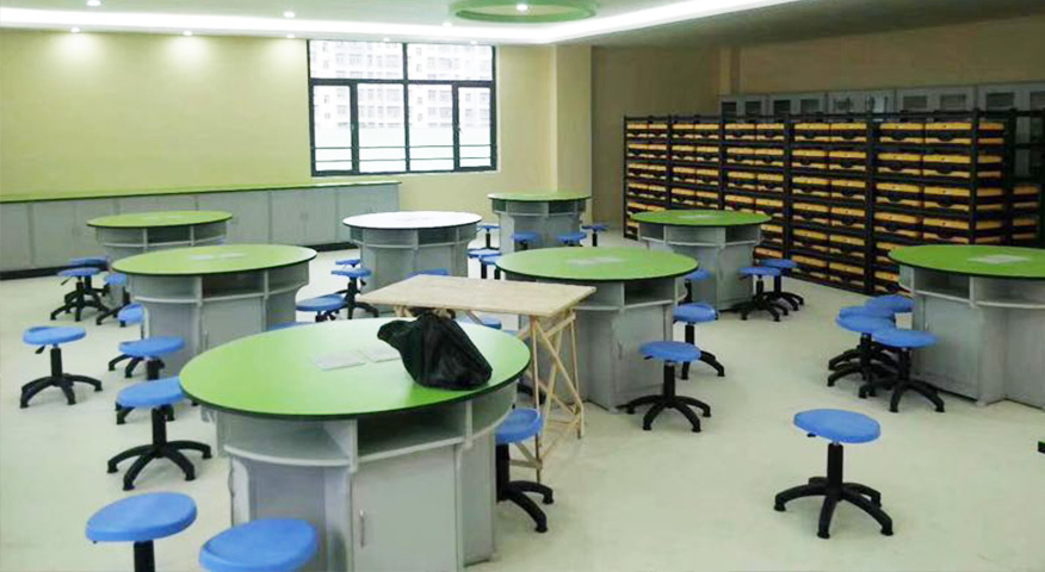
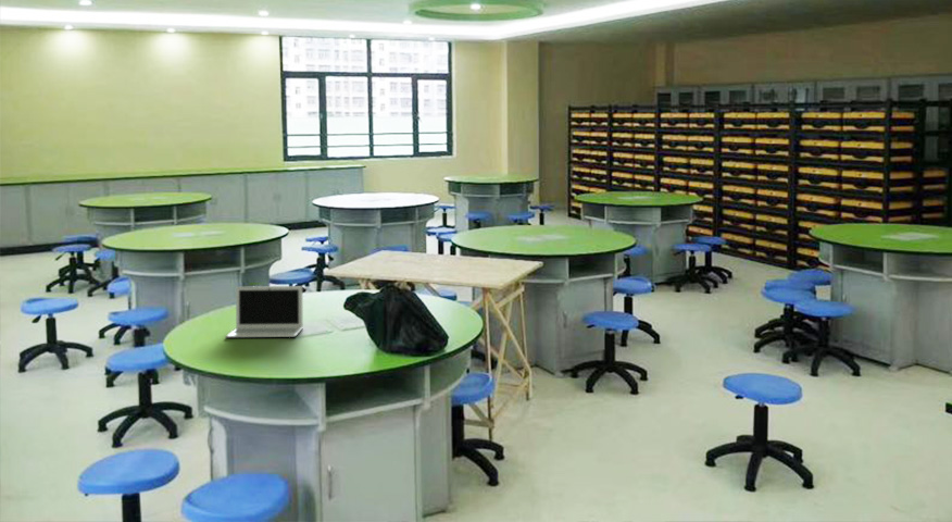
+ laptop [224,285,304,338]
